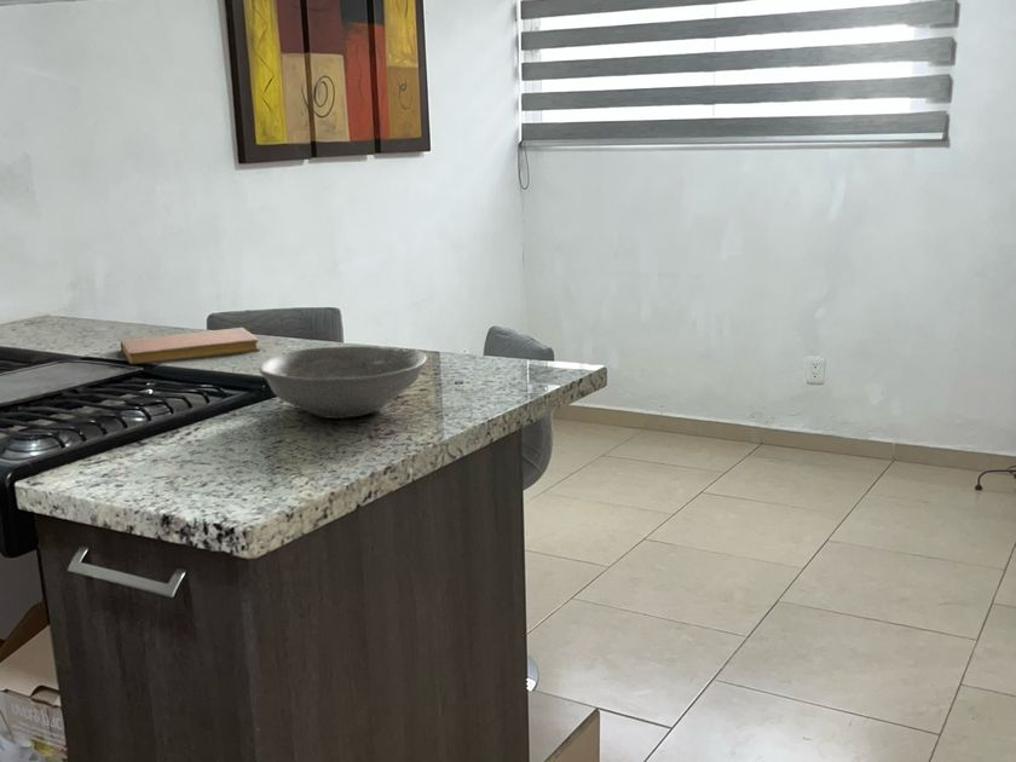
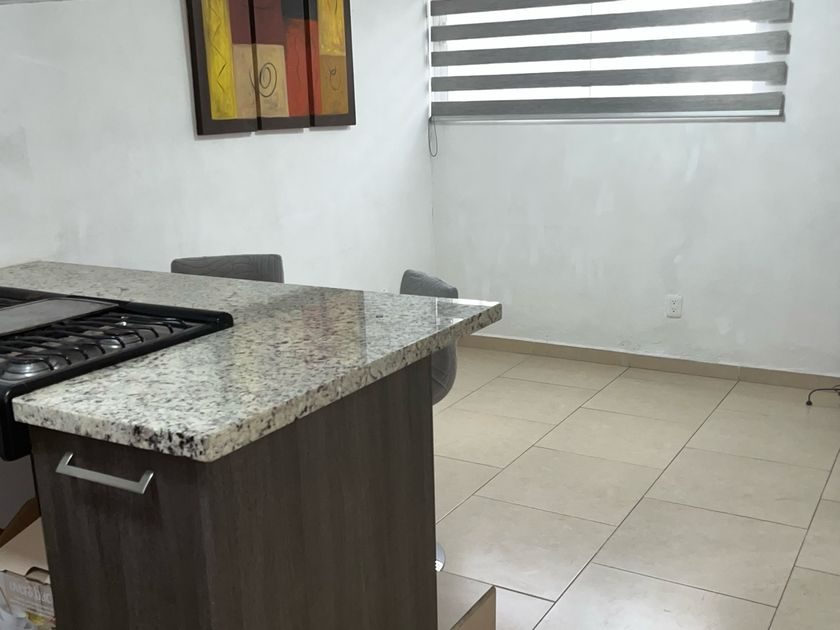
- bowl [258,345,428,420]
- notebook [120,327,261,365]
